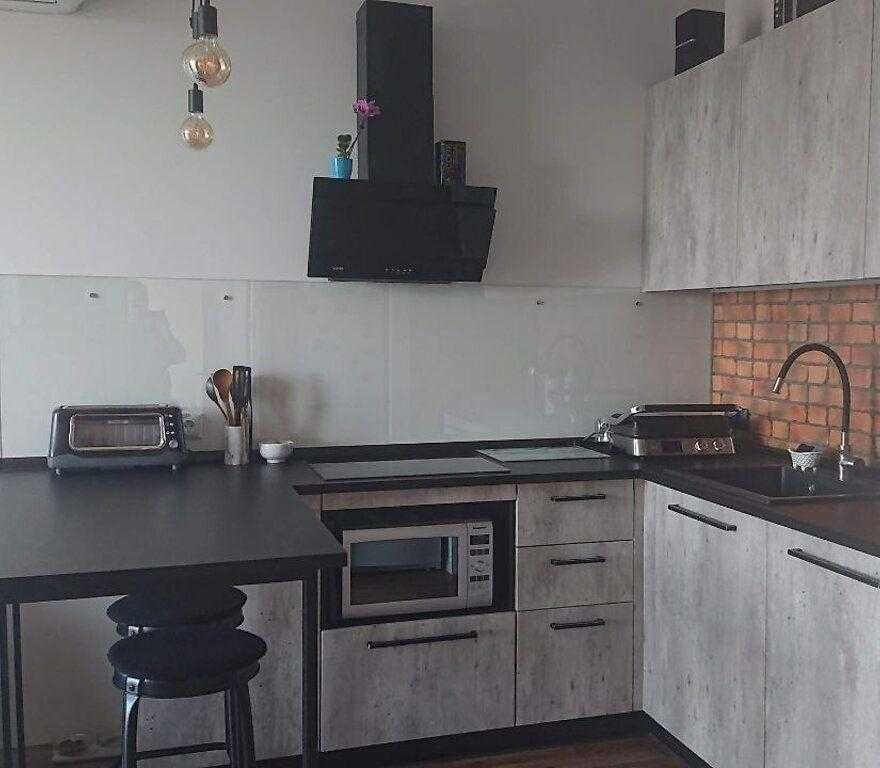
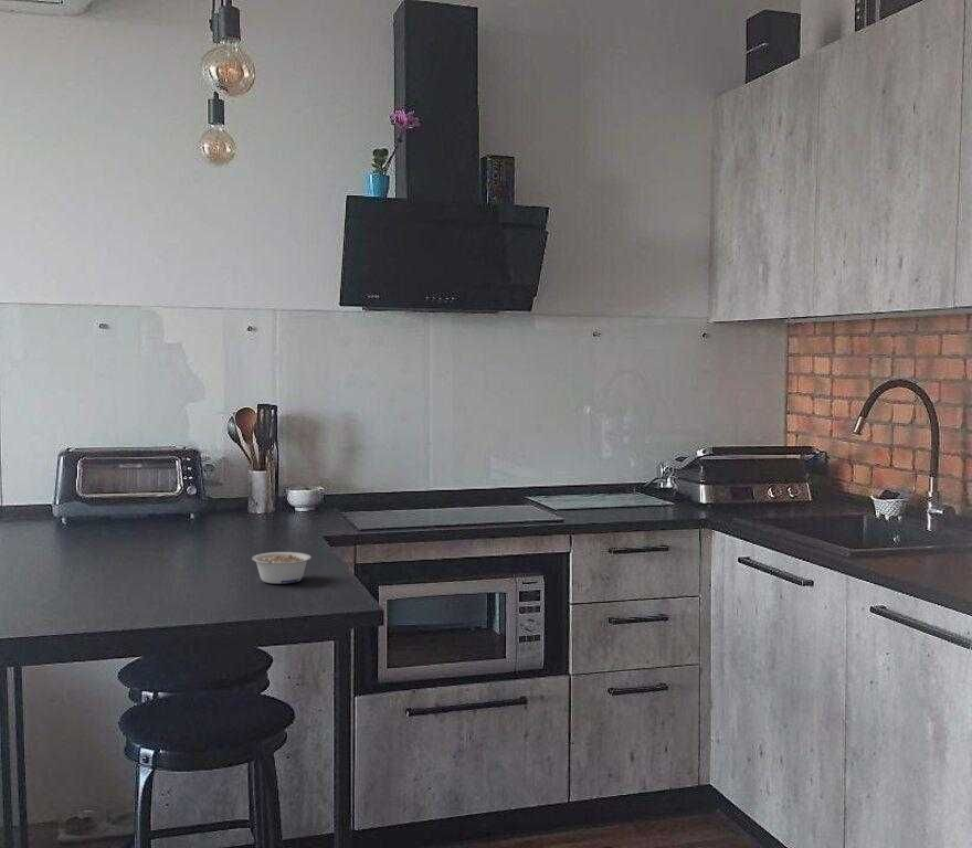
+ legume [251,551,311,585]
